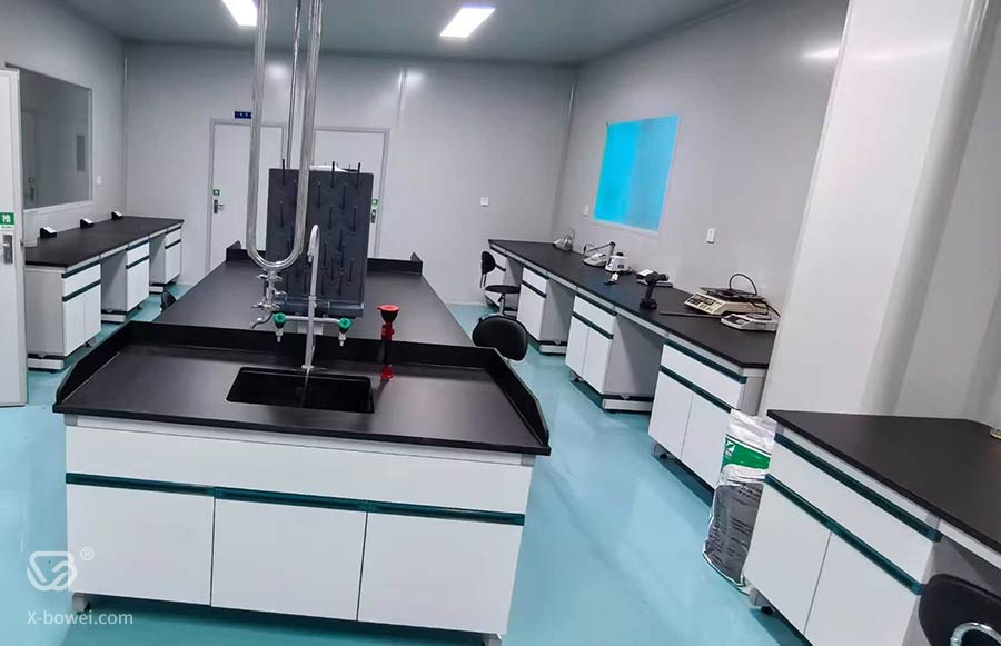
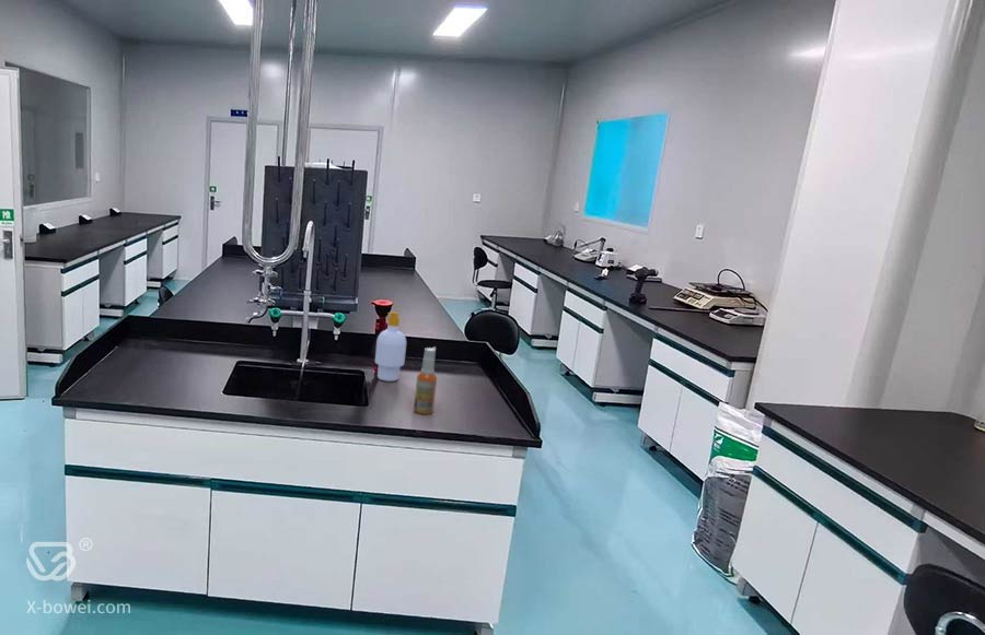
+ spray bottle [413,345,438,415]
+ soap bottle [374,310,407,383]
